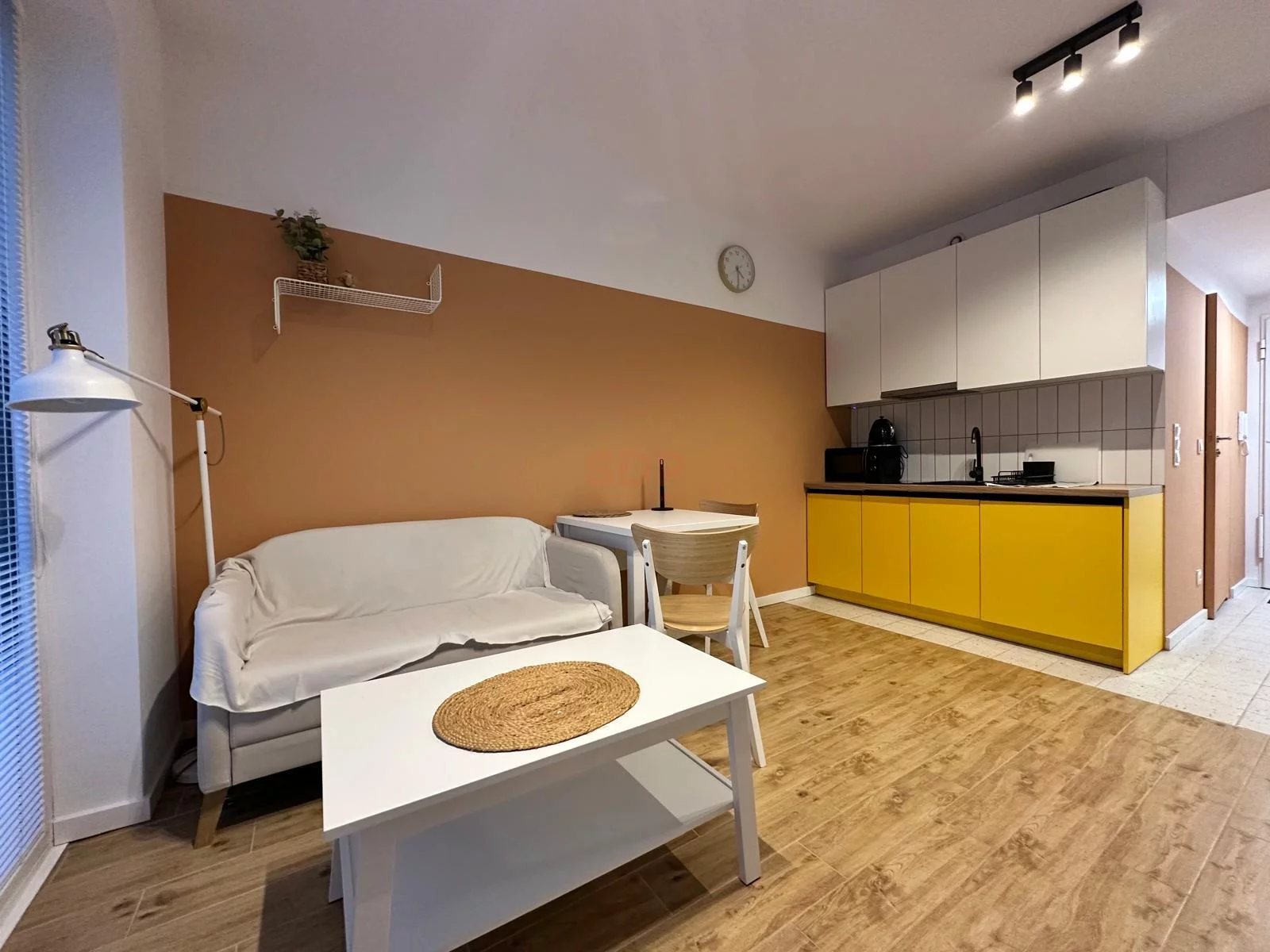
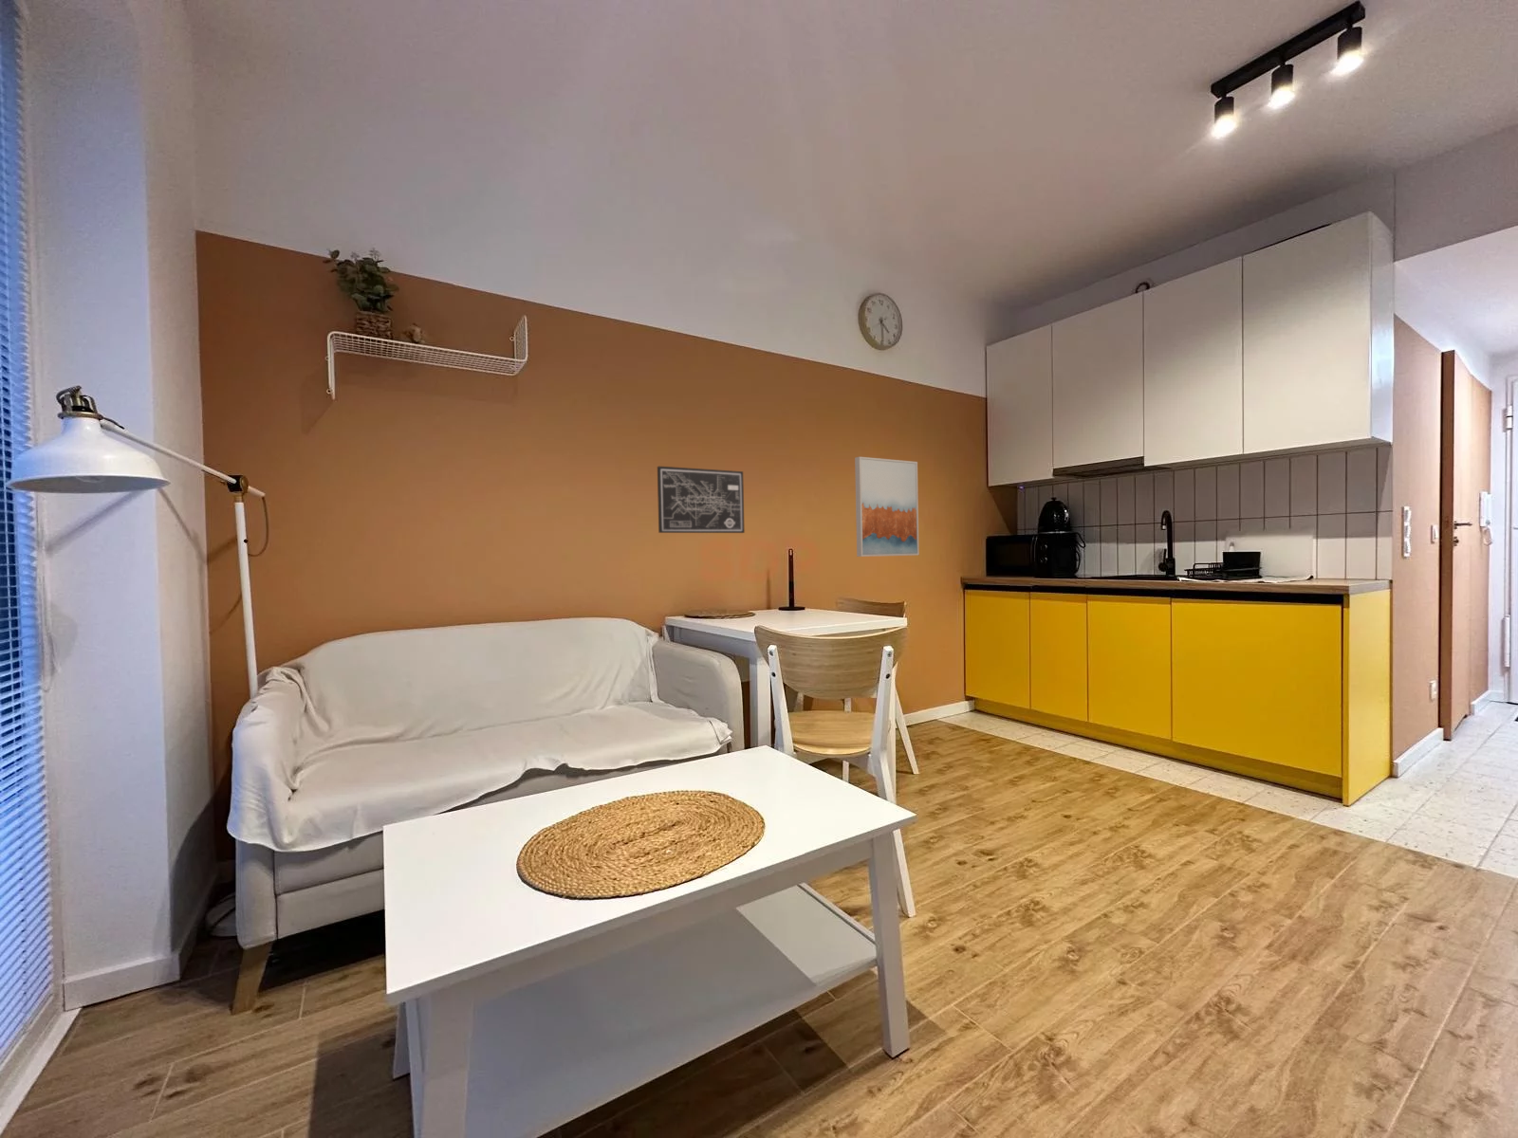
+ wall art [656,466,746,534]
+ wall art [853,457,920,557]
